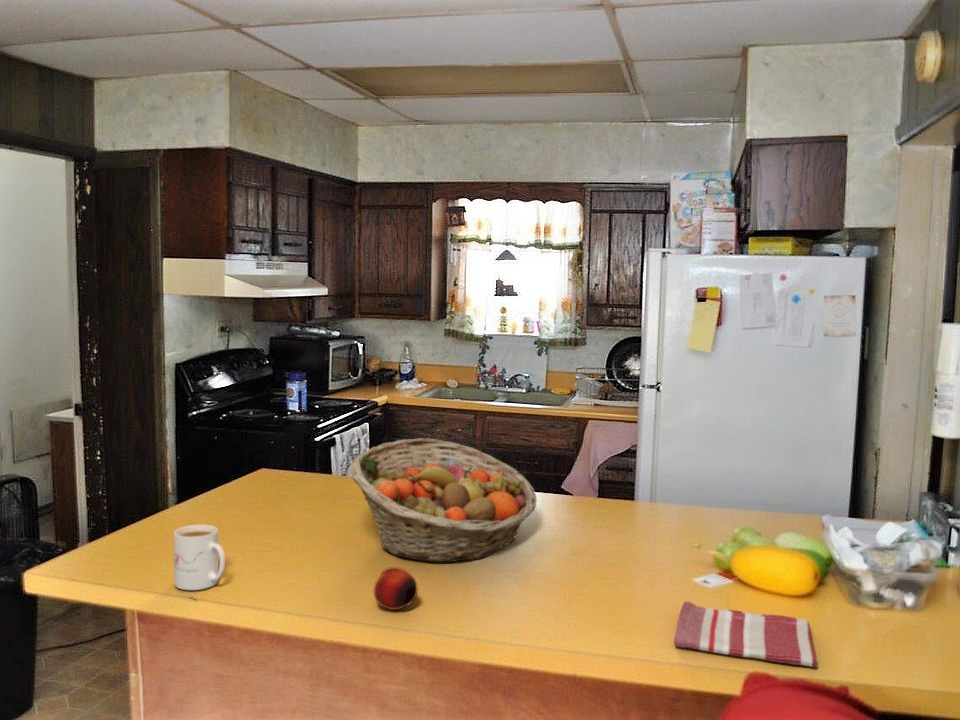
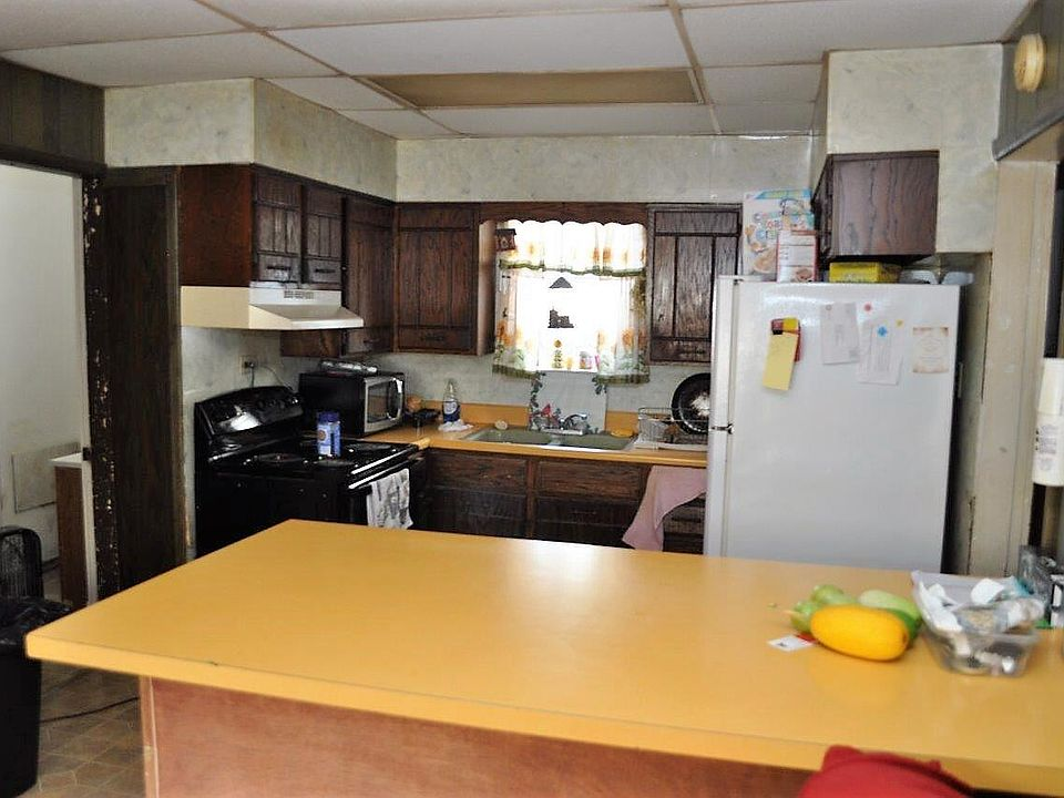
- dish towel [673,600,818,668]
- apple [373,566,419,611]
- mug [173,524,226,591]
- fruit basket [350,437,538,563]
